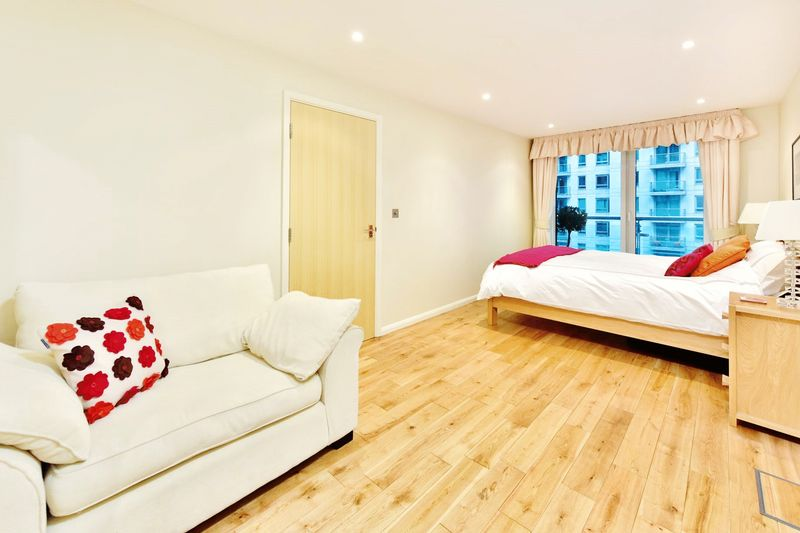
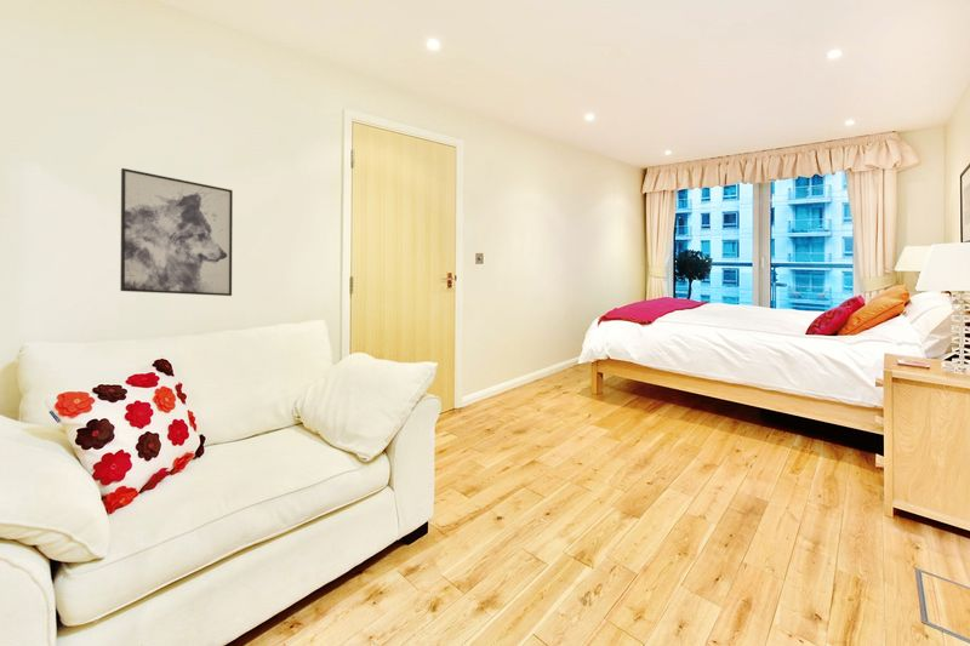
+ wall art [119,167,234,297]
